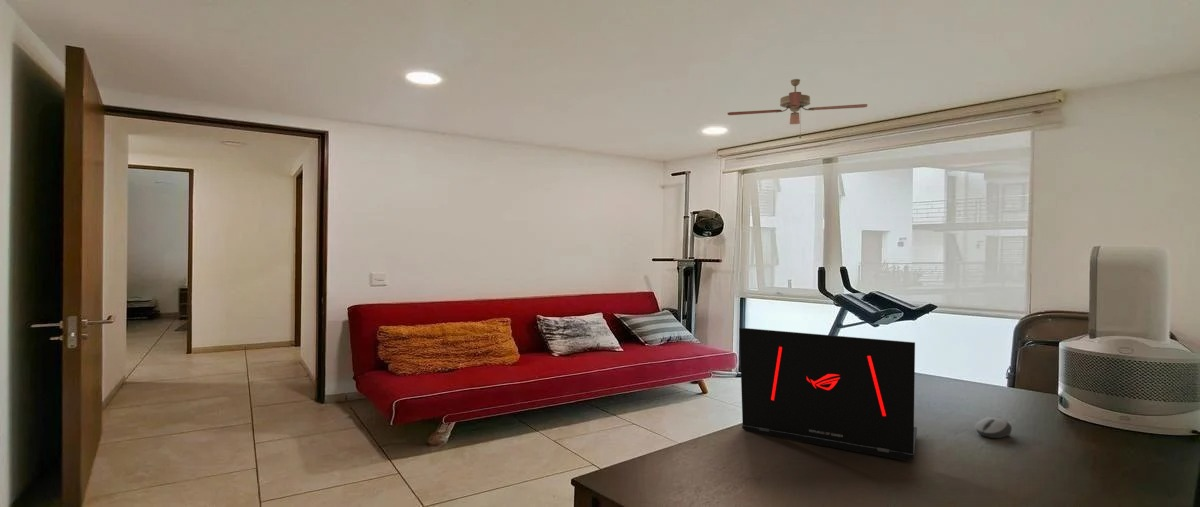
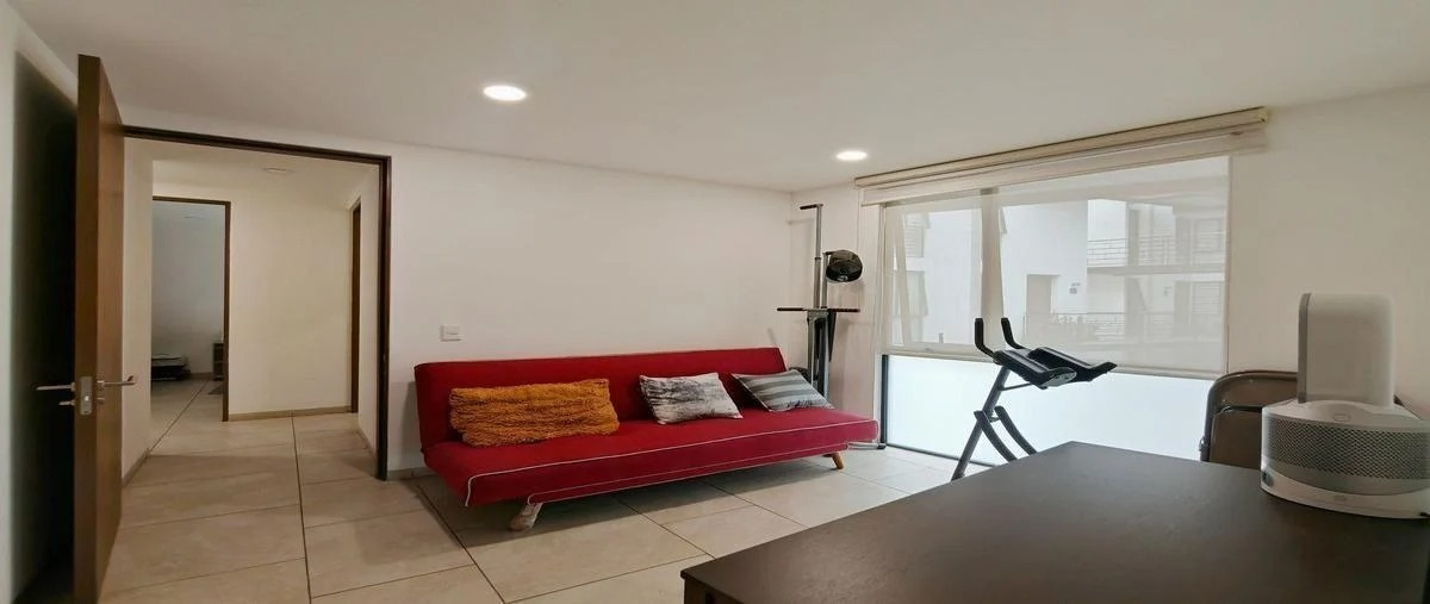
- ceiling fan [726,78,868,139]
- computer mouse [975,416,1013,439]
- laptop [738,327,918,461]
